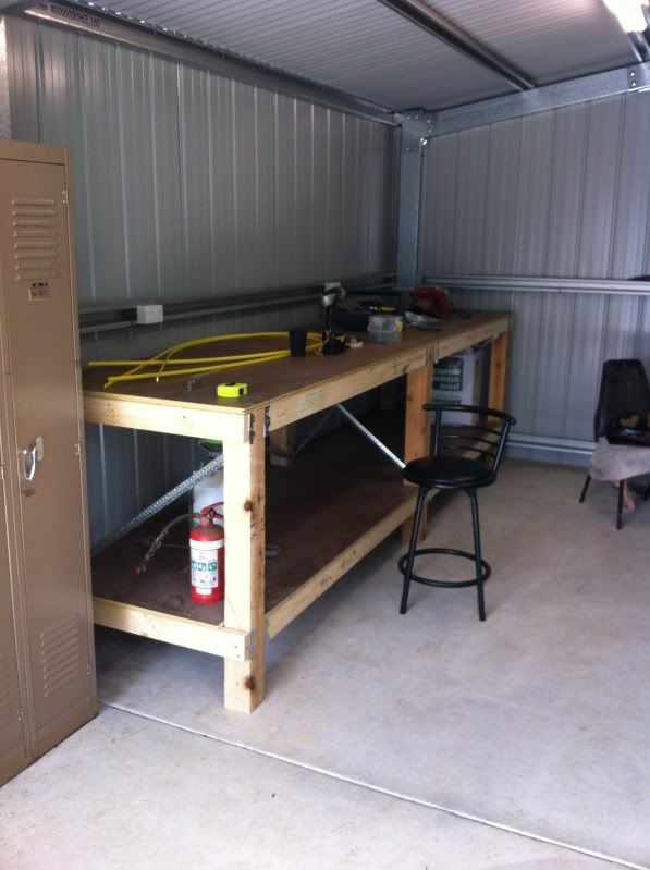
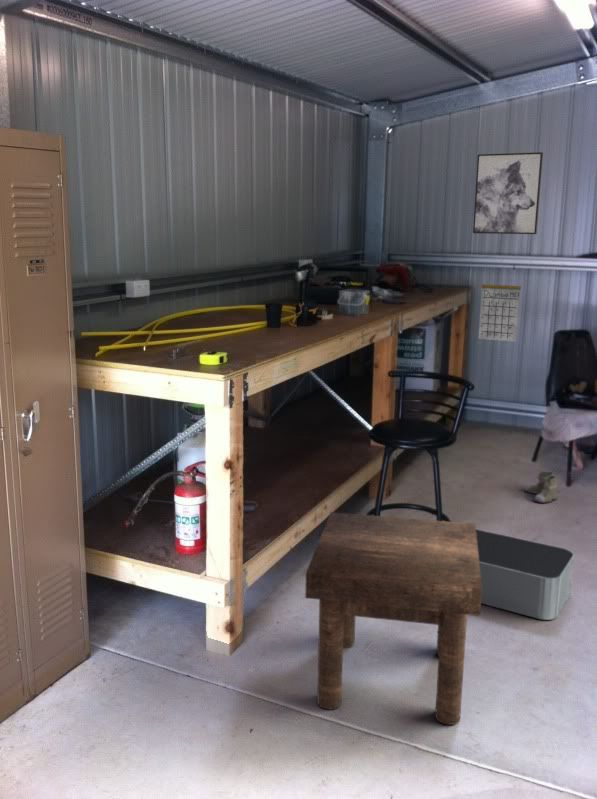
+ calendar [478,273,522,343]
+ storage bin [476,528,575,621]
+ stool [304,511,482,726]
+ boots [524,470,558,504]
+ wall art [472,151,544,235]
